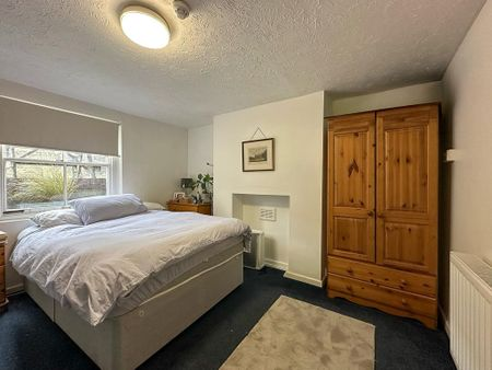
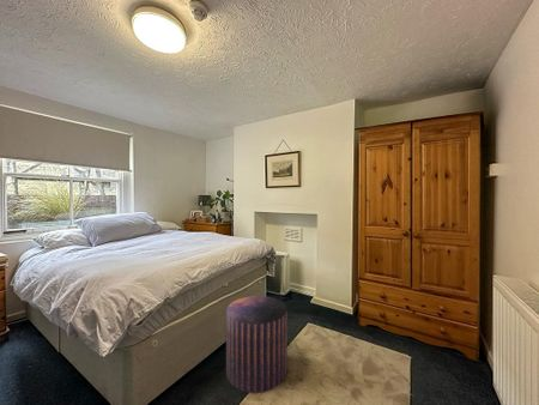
+ pouf [225,295,289,394]
